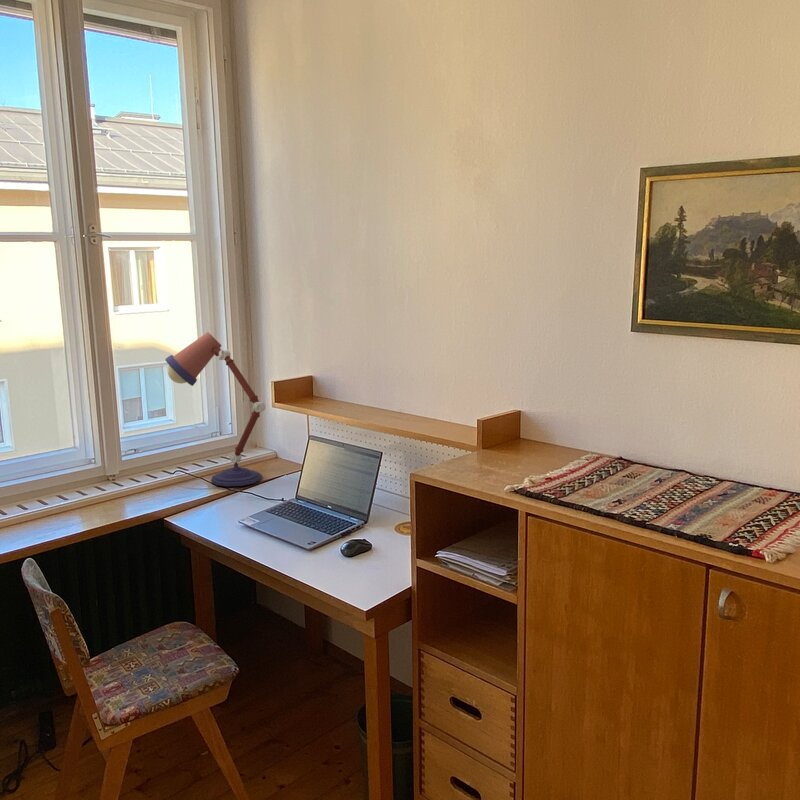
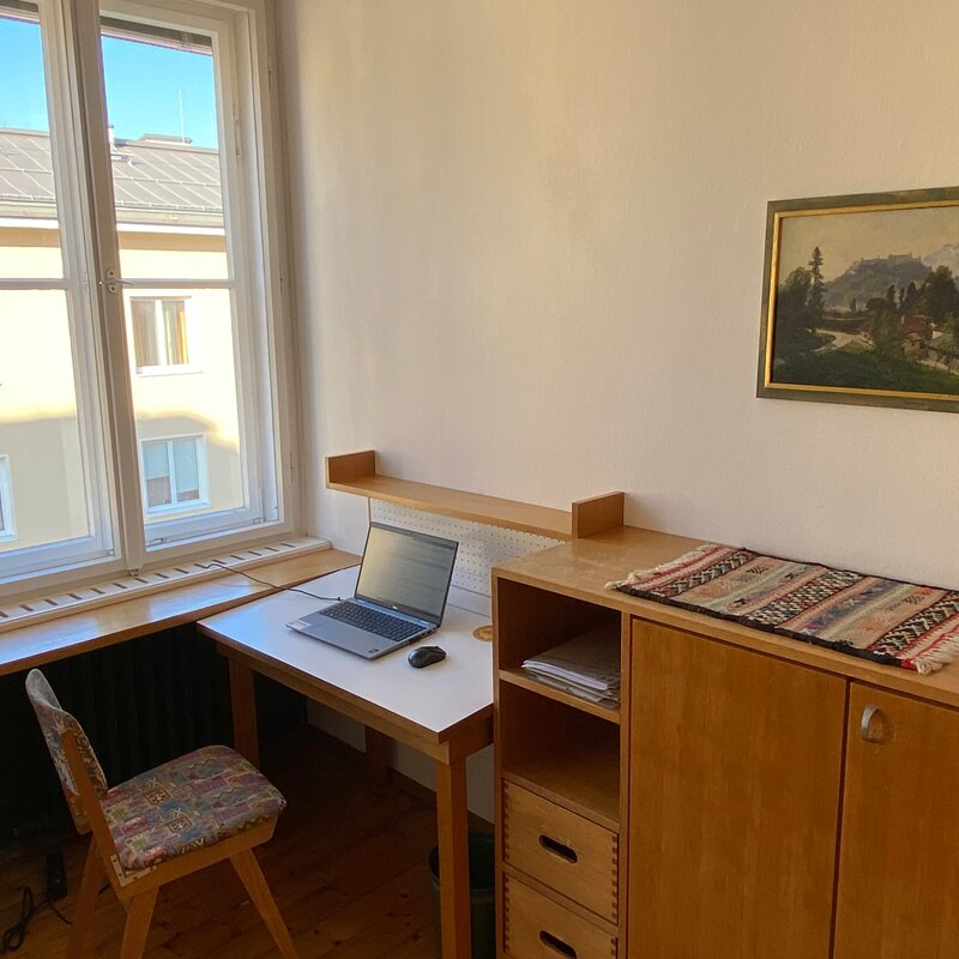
- desk lamp [165,331,267,487]
